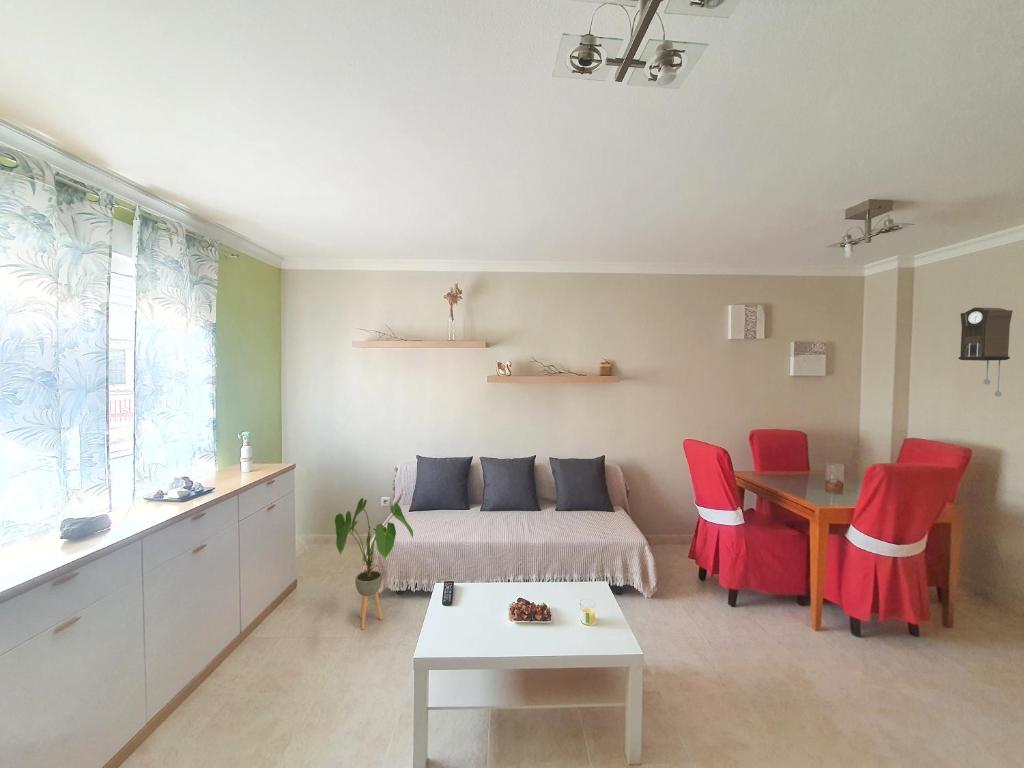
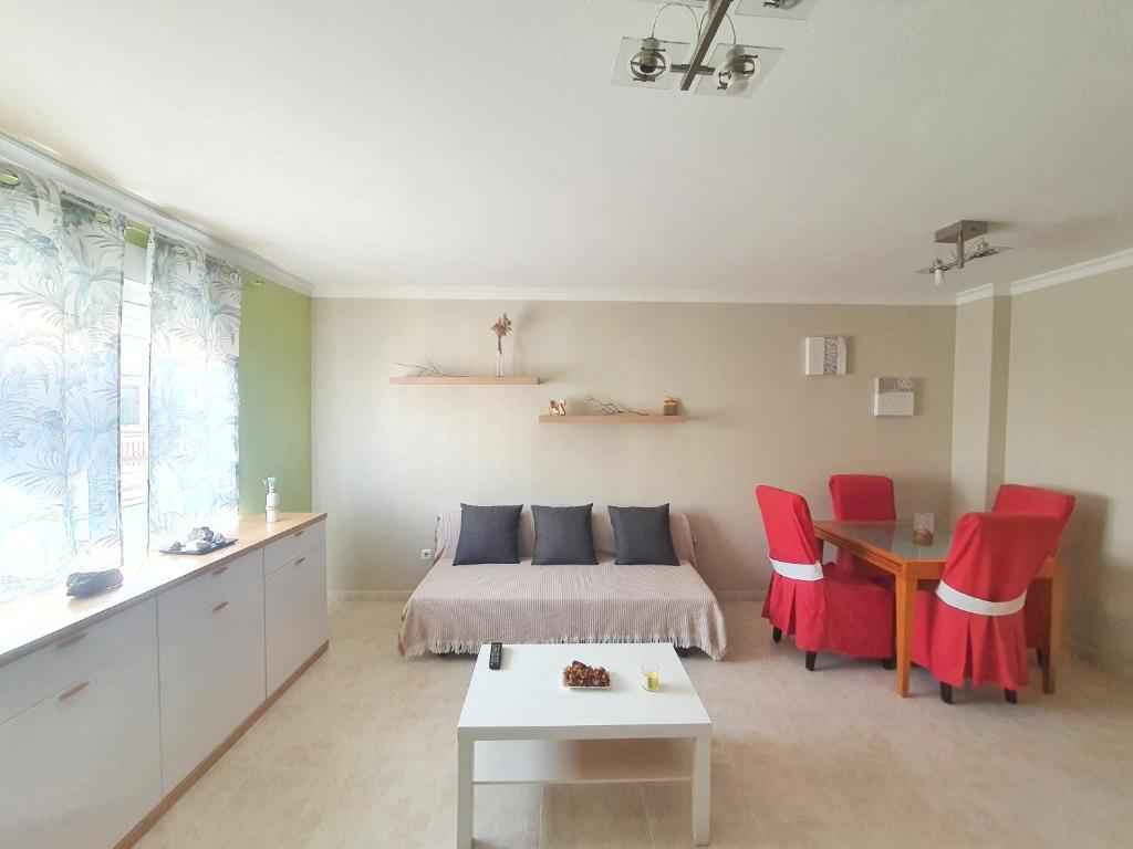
- house plant [334,497,414,630]
- pendulum clock [958,306,1014,397]
